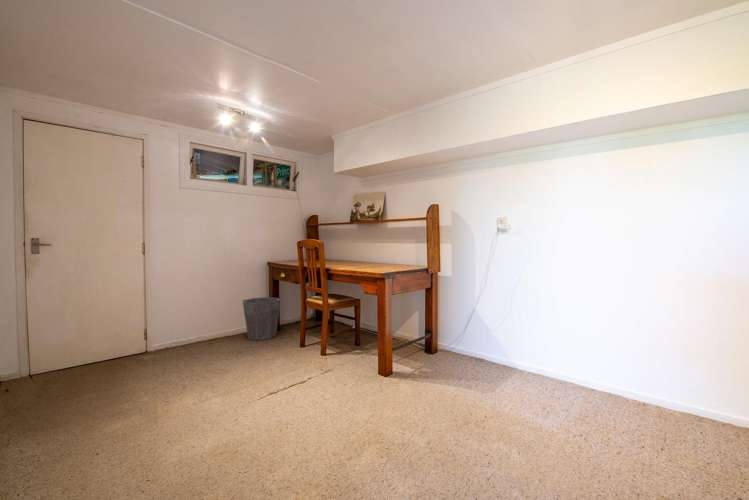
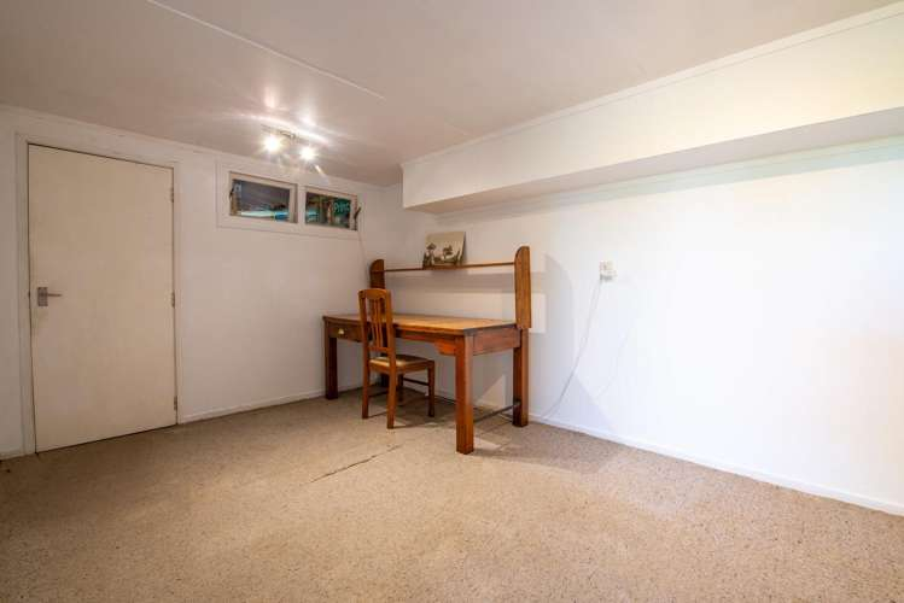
- waste bin [241,296,282,341]
